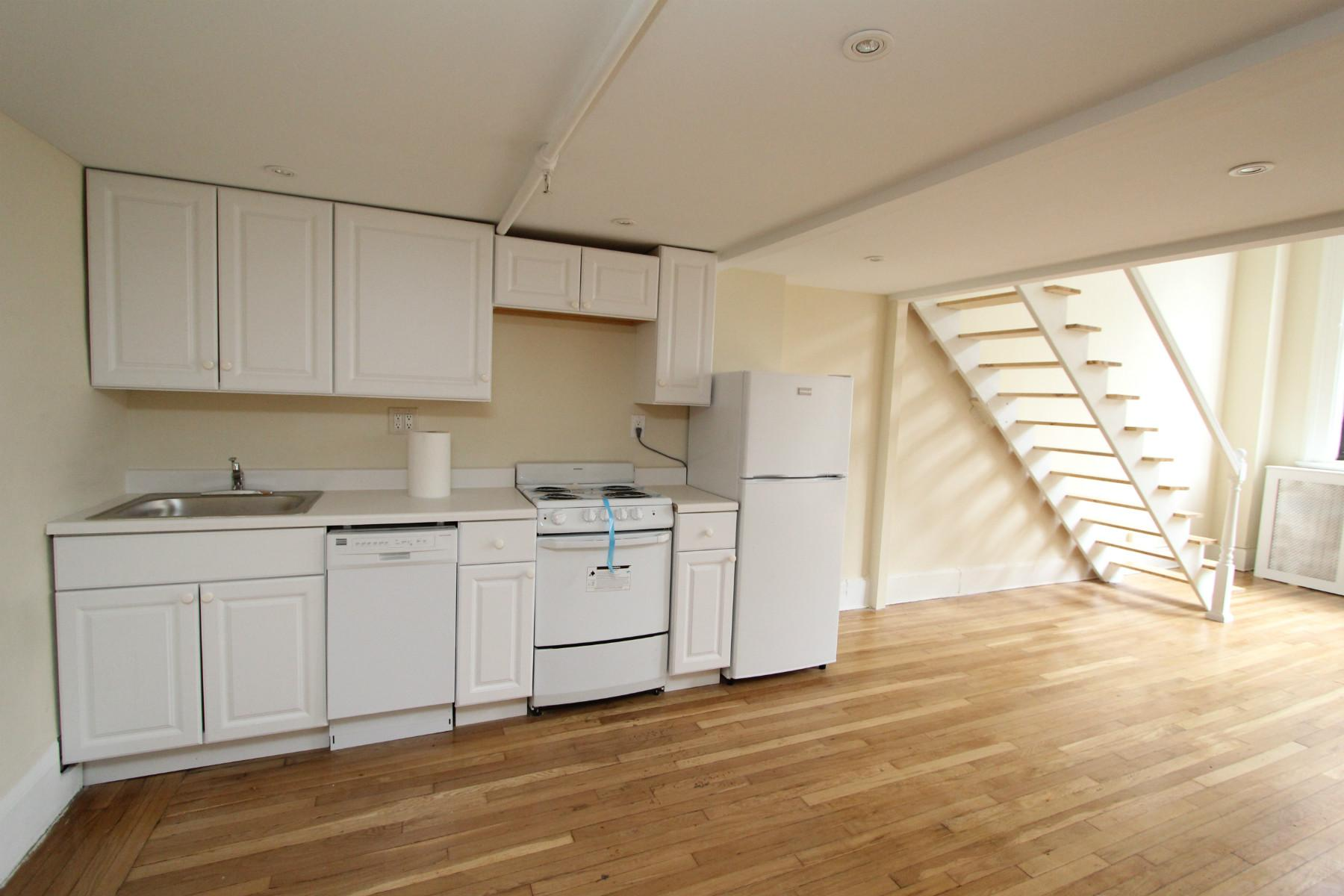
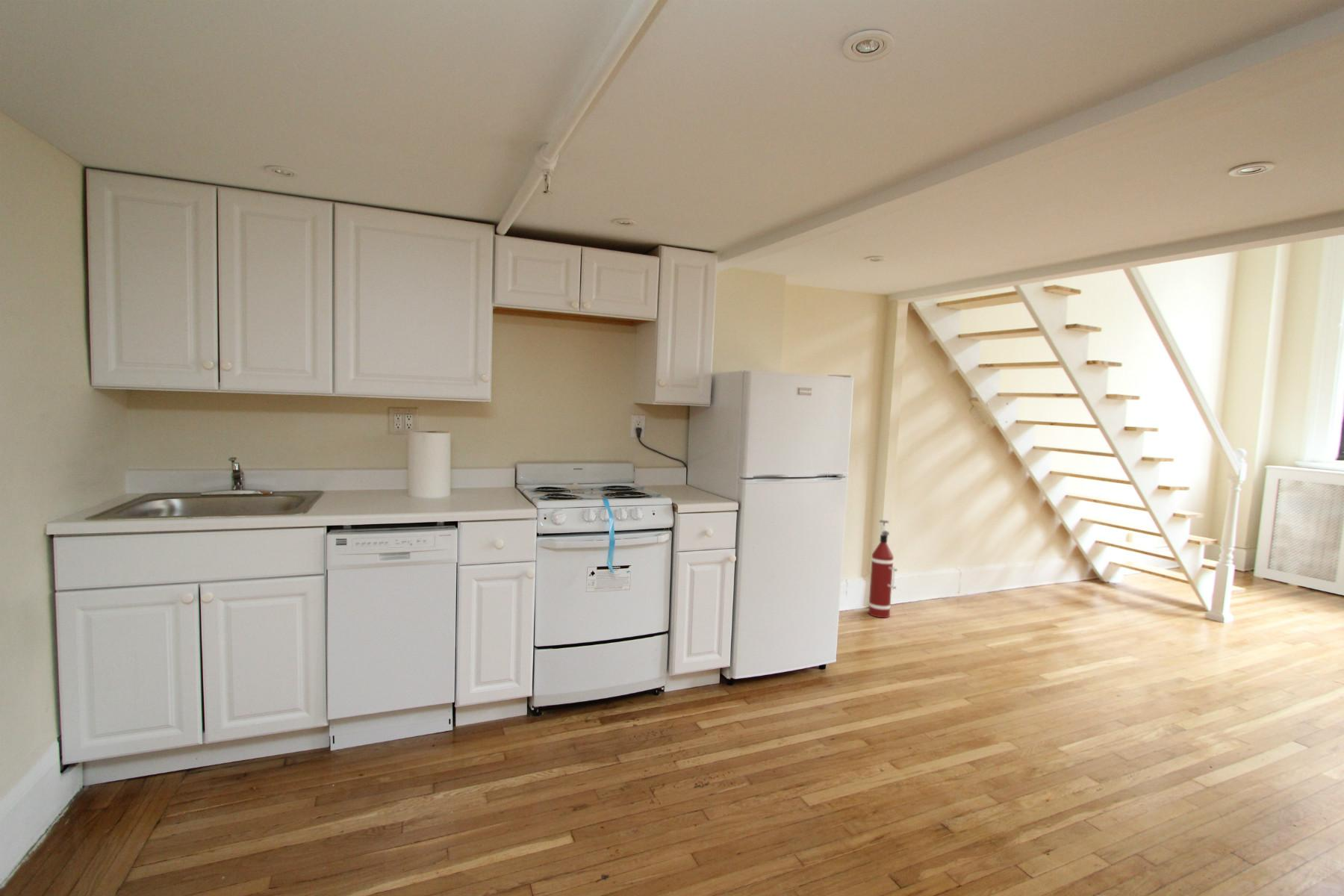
+ fire extinguisher [868,520,898,618]
